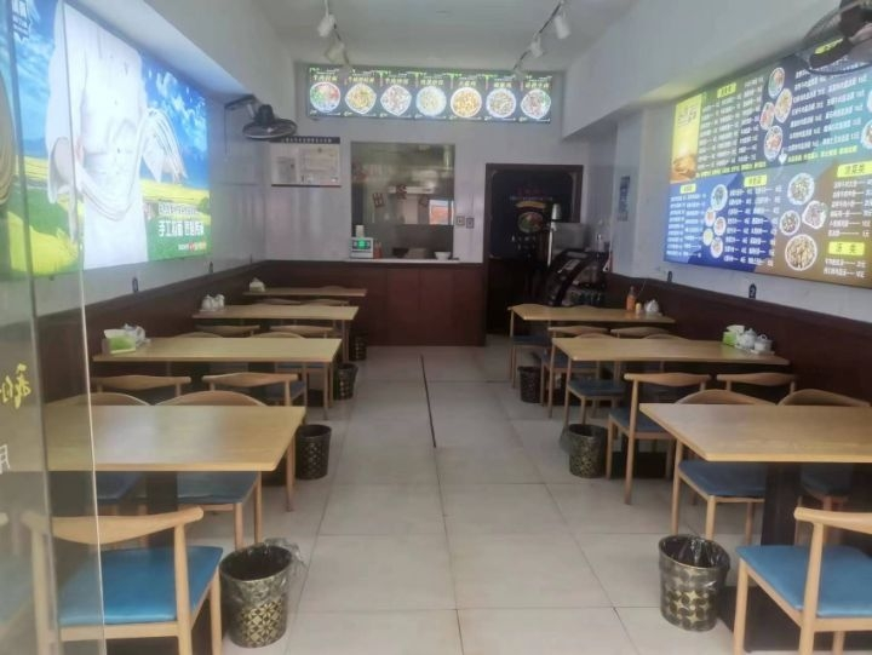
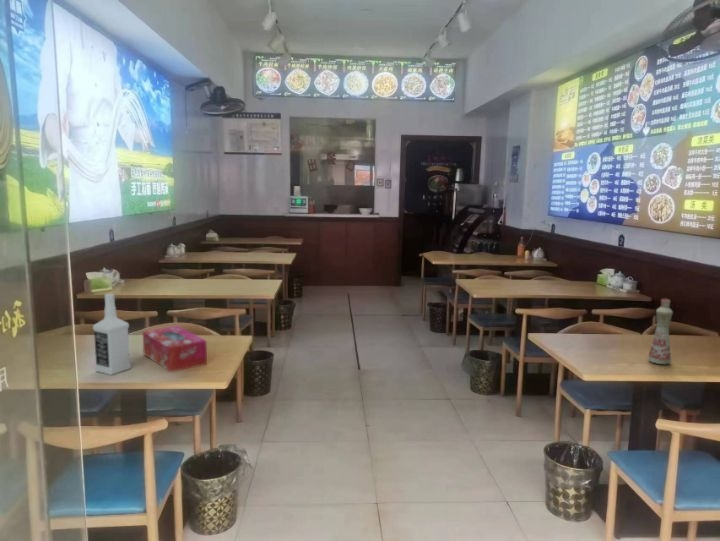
+ vodka [92,293,132,376]
+ tissue box [142,325,208,373]
+ bottle [647,297,674,365]
